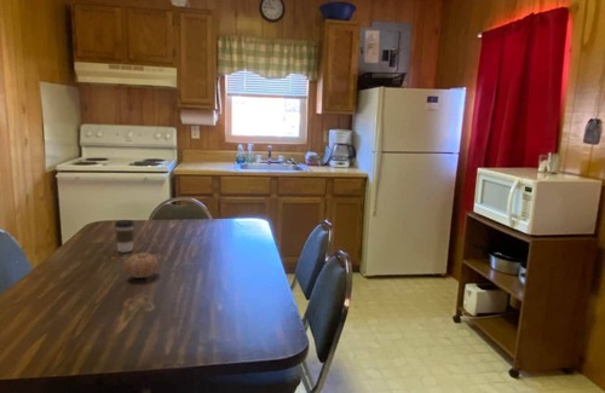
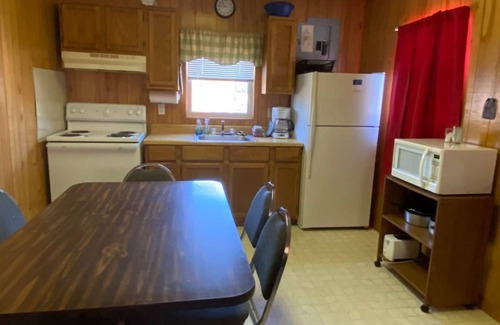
- fruit [123,252,160,279]
- coffee cup [114,219,136,254]
